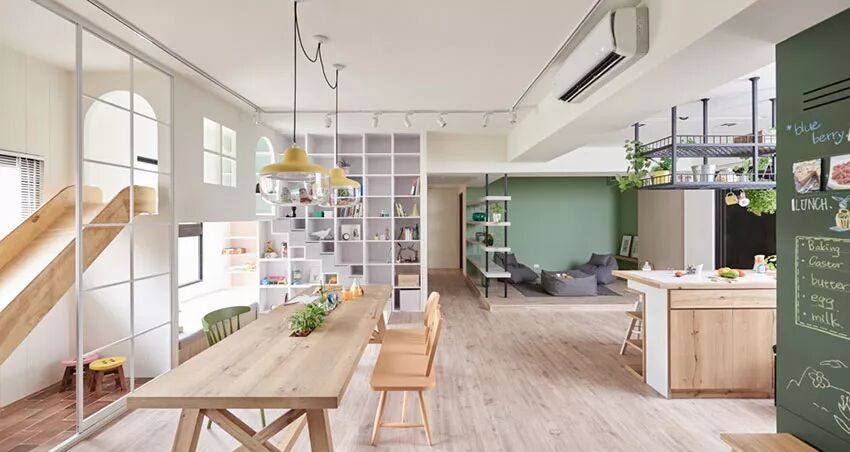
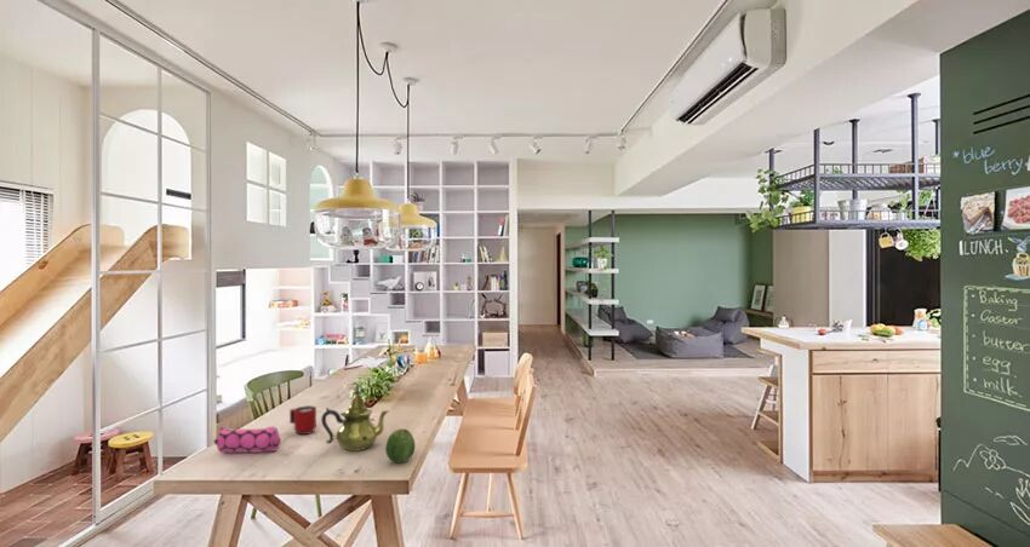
+ mug [288,404,317,436]
+ pencil case [213,425,281,454]
+ teapot [320,384,389,453]
+ fruit [384,428,416,465]
